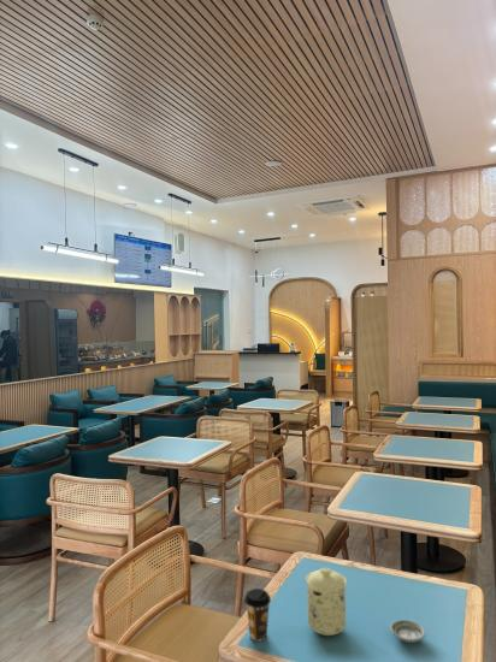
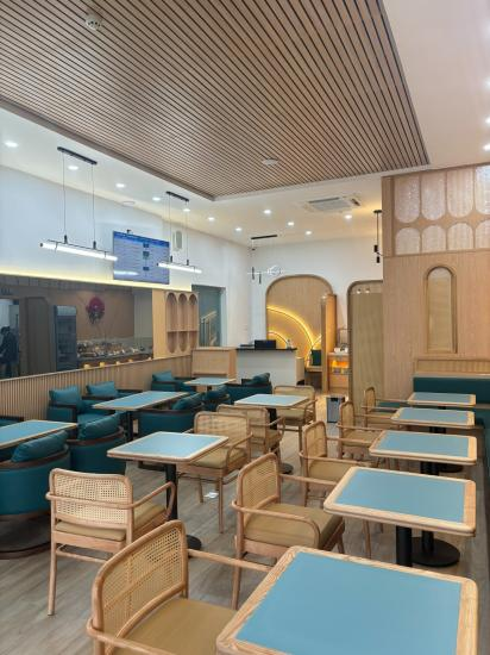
- saucer [389,619,426,644]
- mug [305,567,348,637]
- coffee cup [243,587,272,642]
